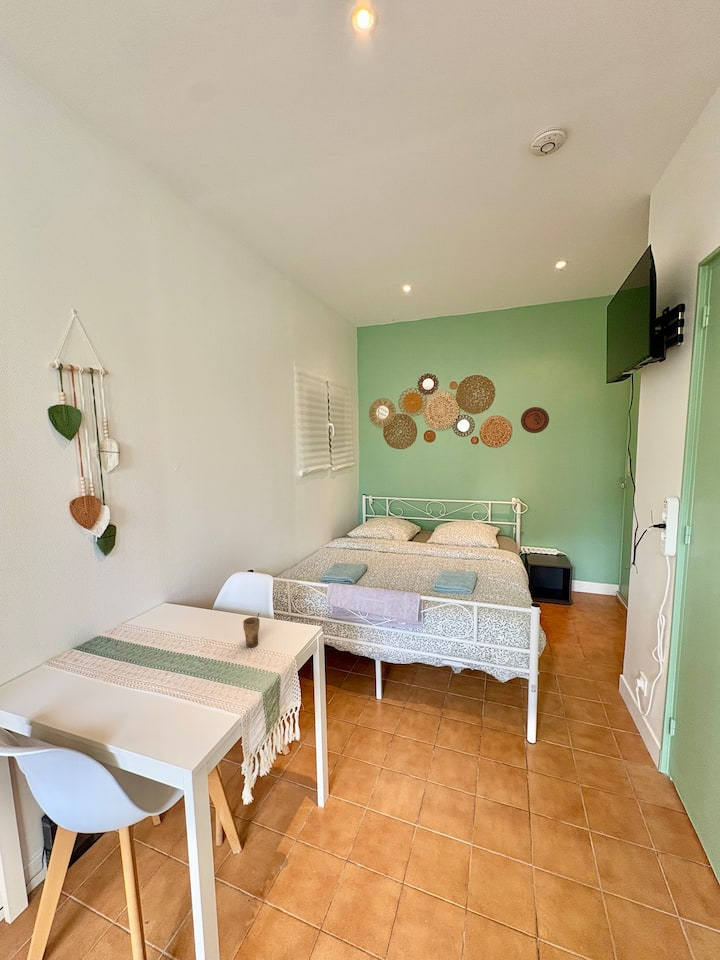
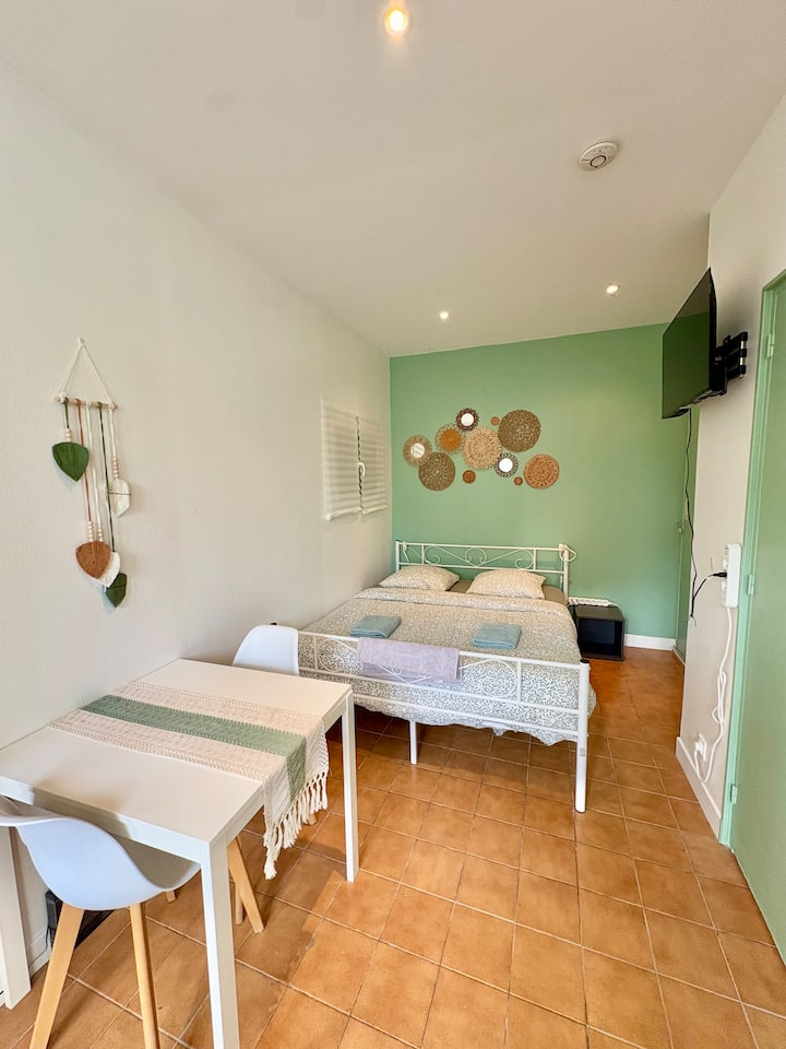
- decorative plate [520,406,550,434]
- cup [242,612,260,648]
